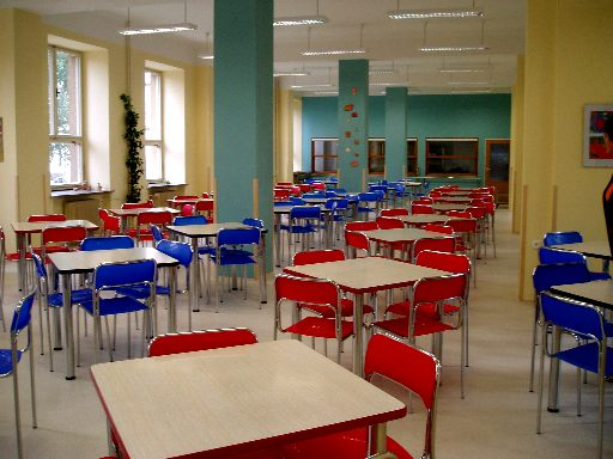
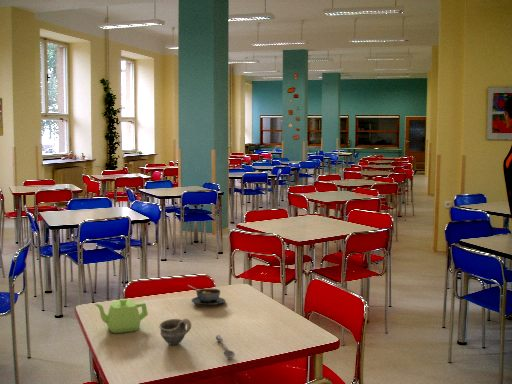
+ cup [158,317,192,346]
+ soupspoon [215,334,236,359]
+ teapot [93,298,149,334]
+ soup bowl [187,284,227,306]
